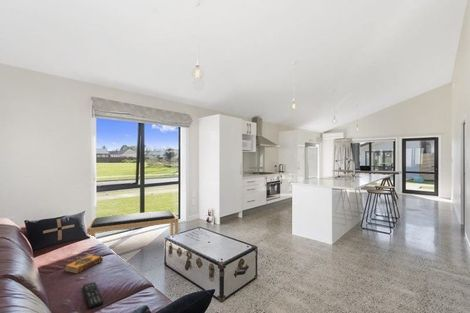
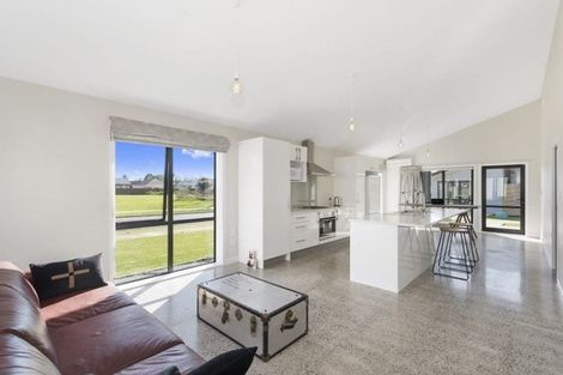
- bench [86,210,179,256]
- hardback book [64,254,104,275]
- remote control [82,281,104,310]
